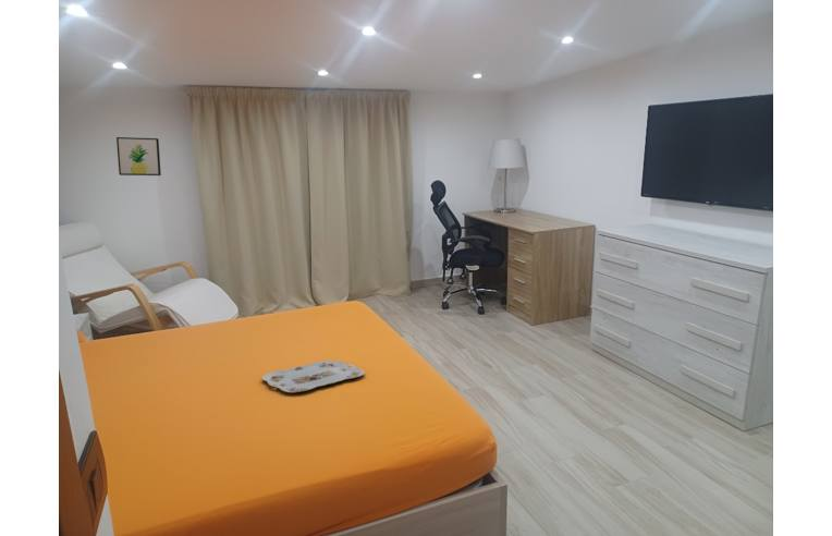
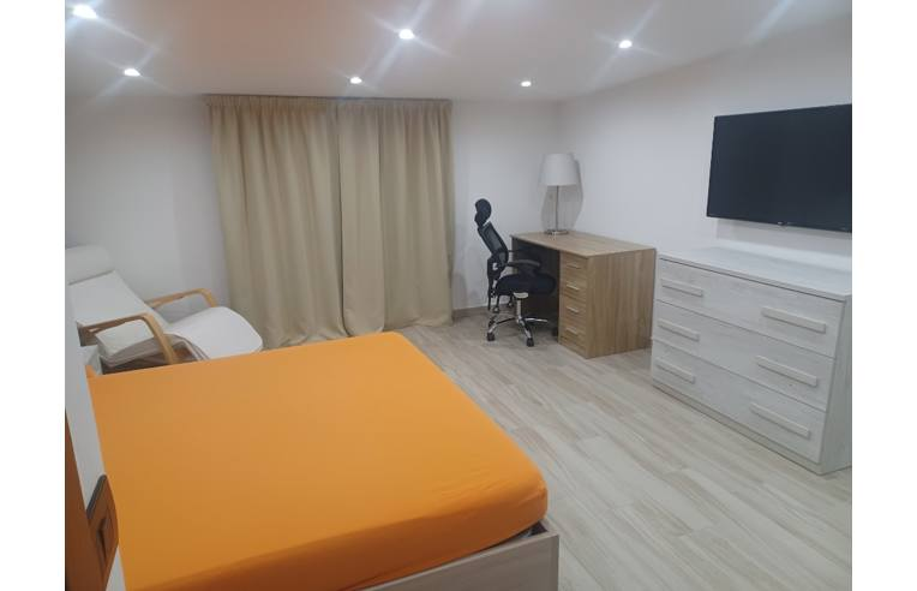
- wall art [115,136,162,176]
- serving tray [261,360,366,393]
